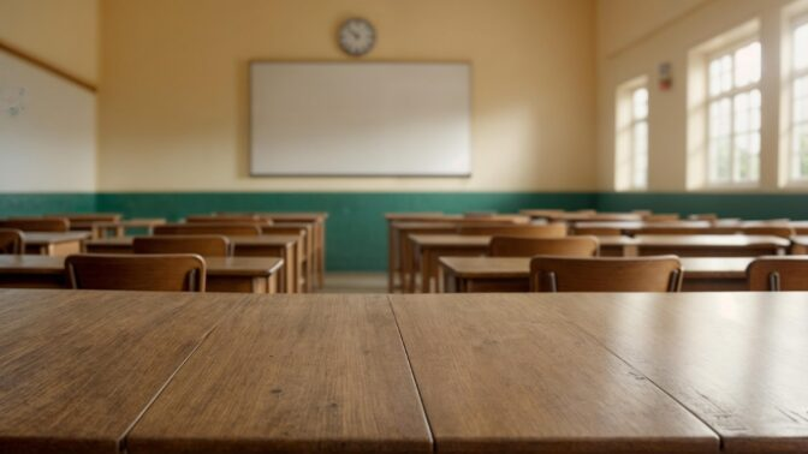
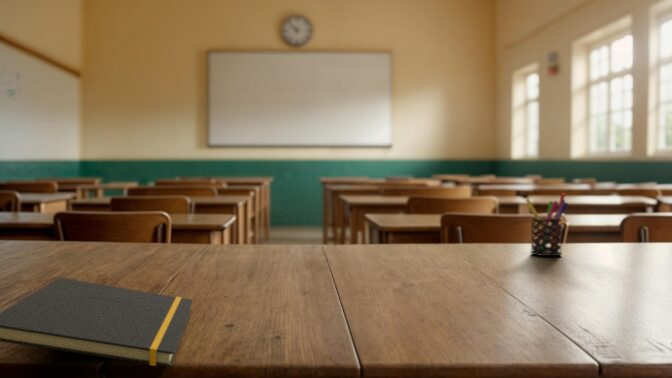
+ notepad [0,277,194,368]
+ pen holder [525,192,569,257]
